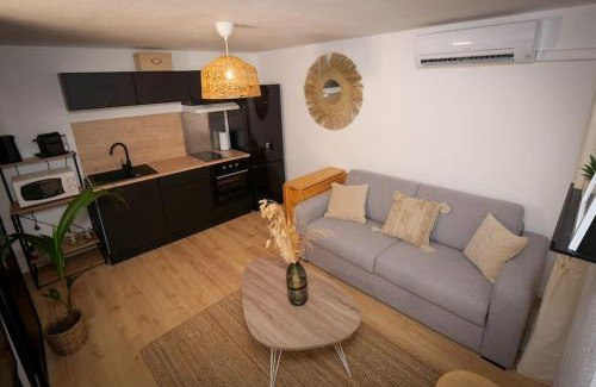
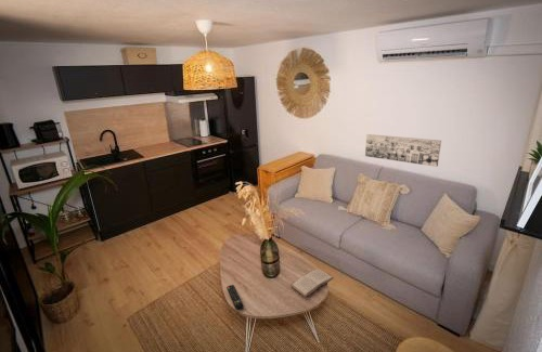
+ book [289,268,335,298]
+ wall art [364,133,442,168]
+ remote control [225,284,245,311]
